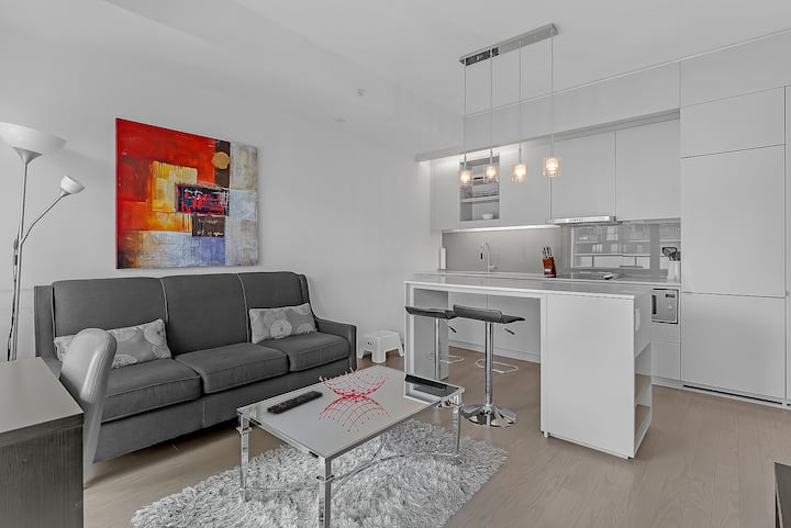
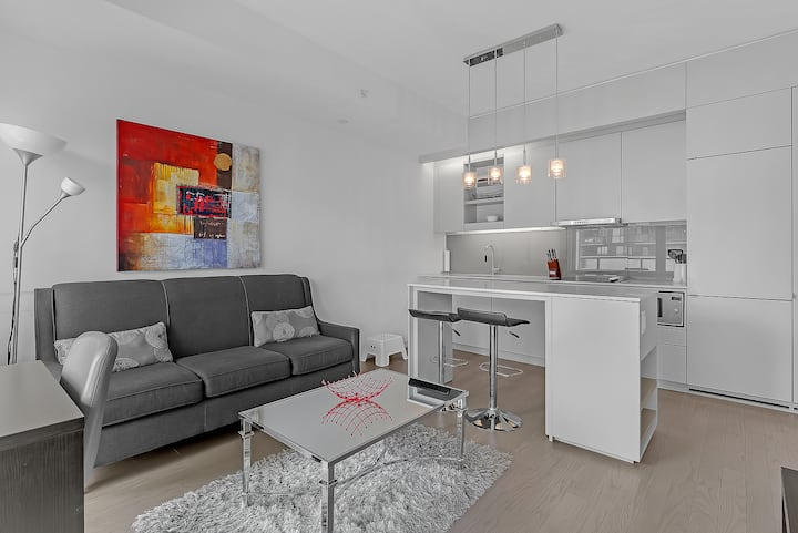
- remote control [266,390,324,415]
